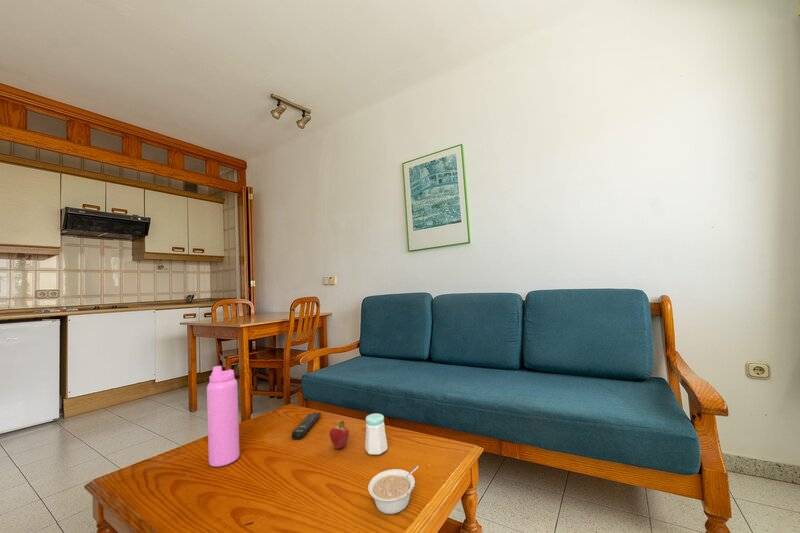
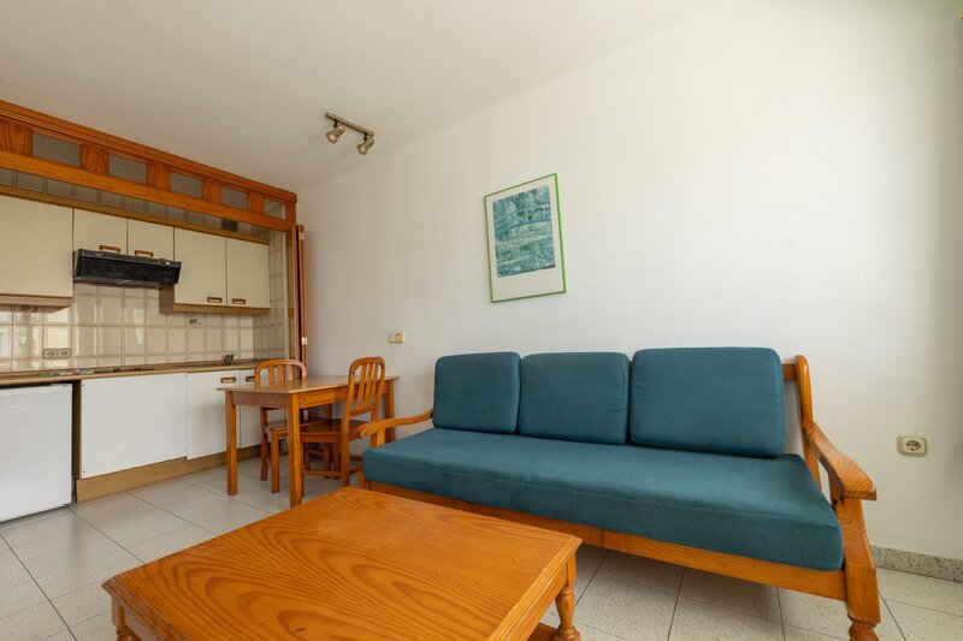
- salt shaker [364,412,388,456]
- legume [367,464,419,515]
- water bottle [206,365,240,468]
- remote control [290,412,322,440]
- fruit [329,420,350,450]
